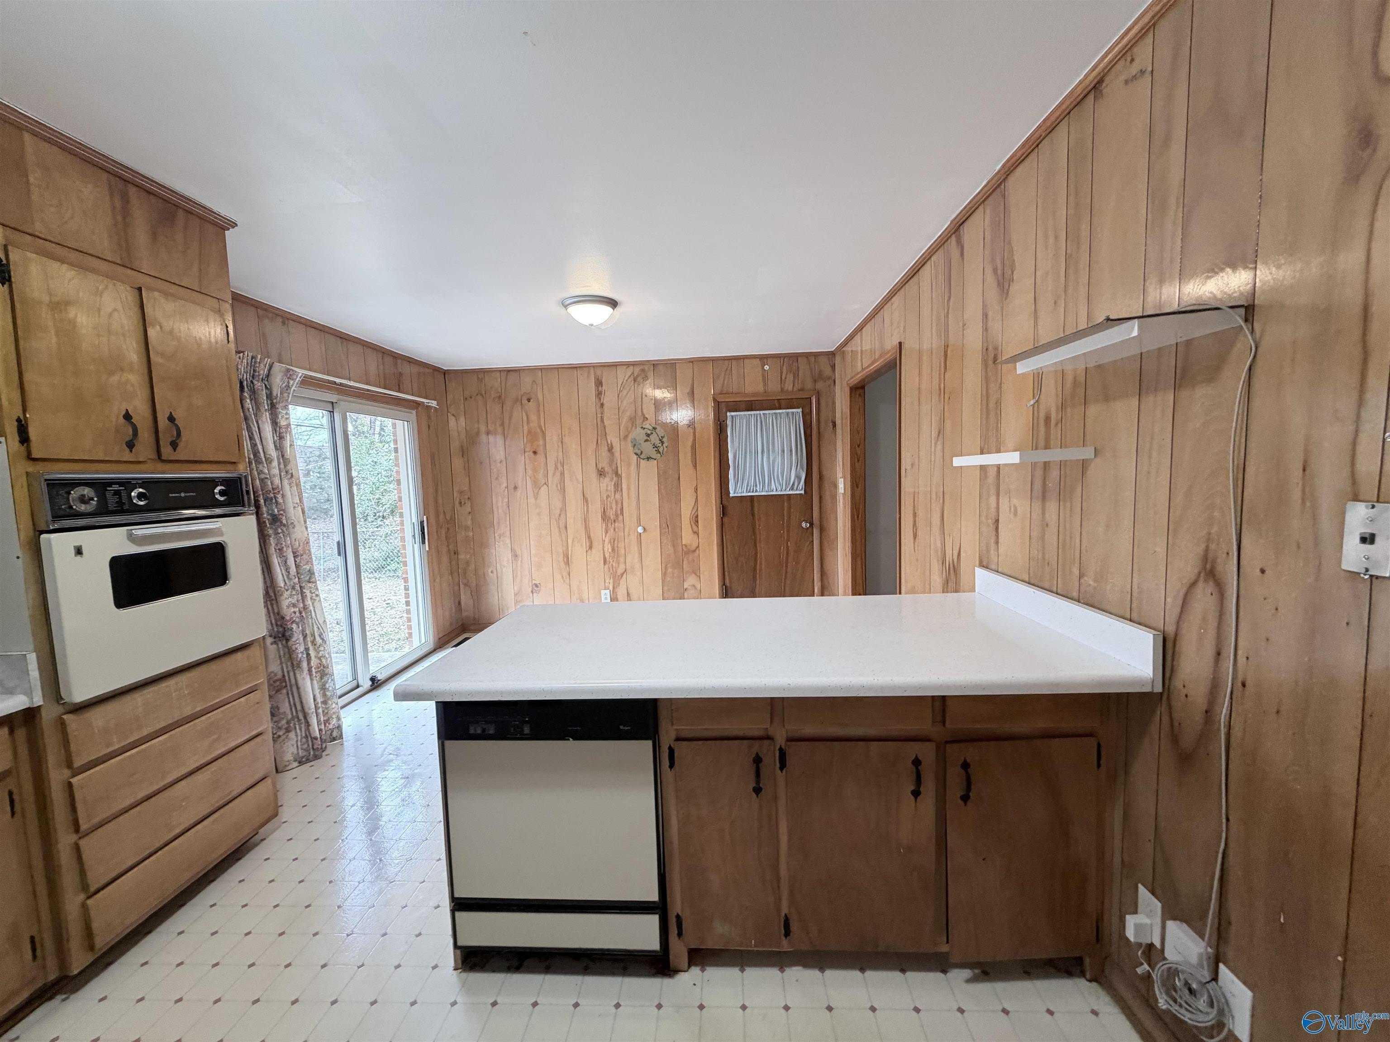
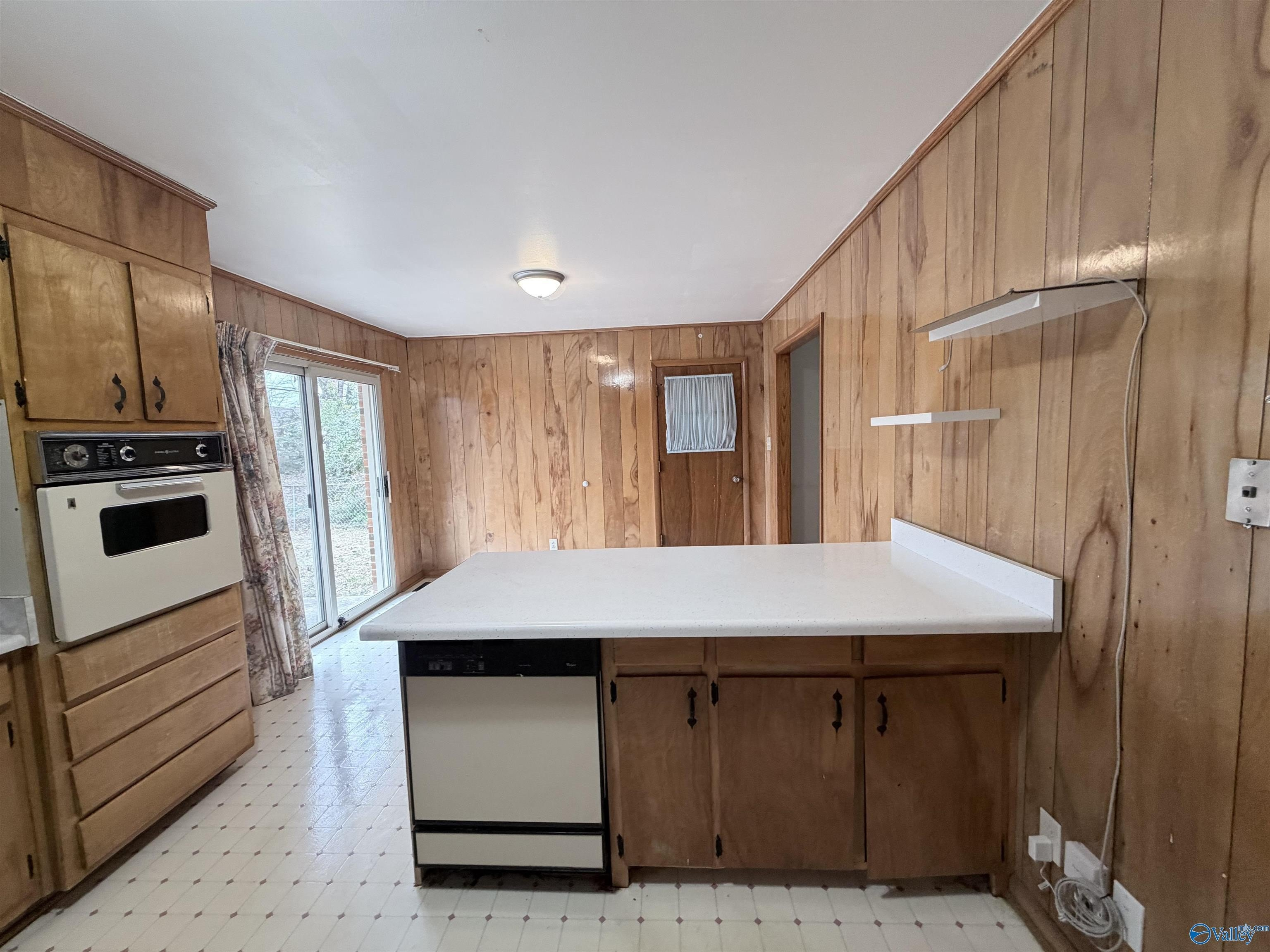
- decorative plate [630,424,669,462]
